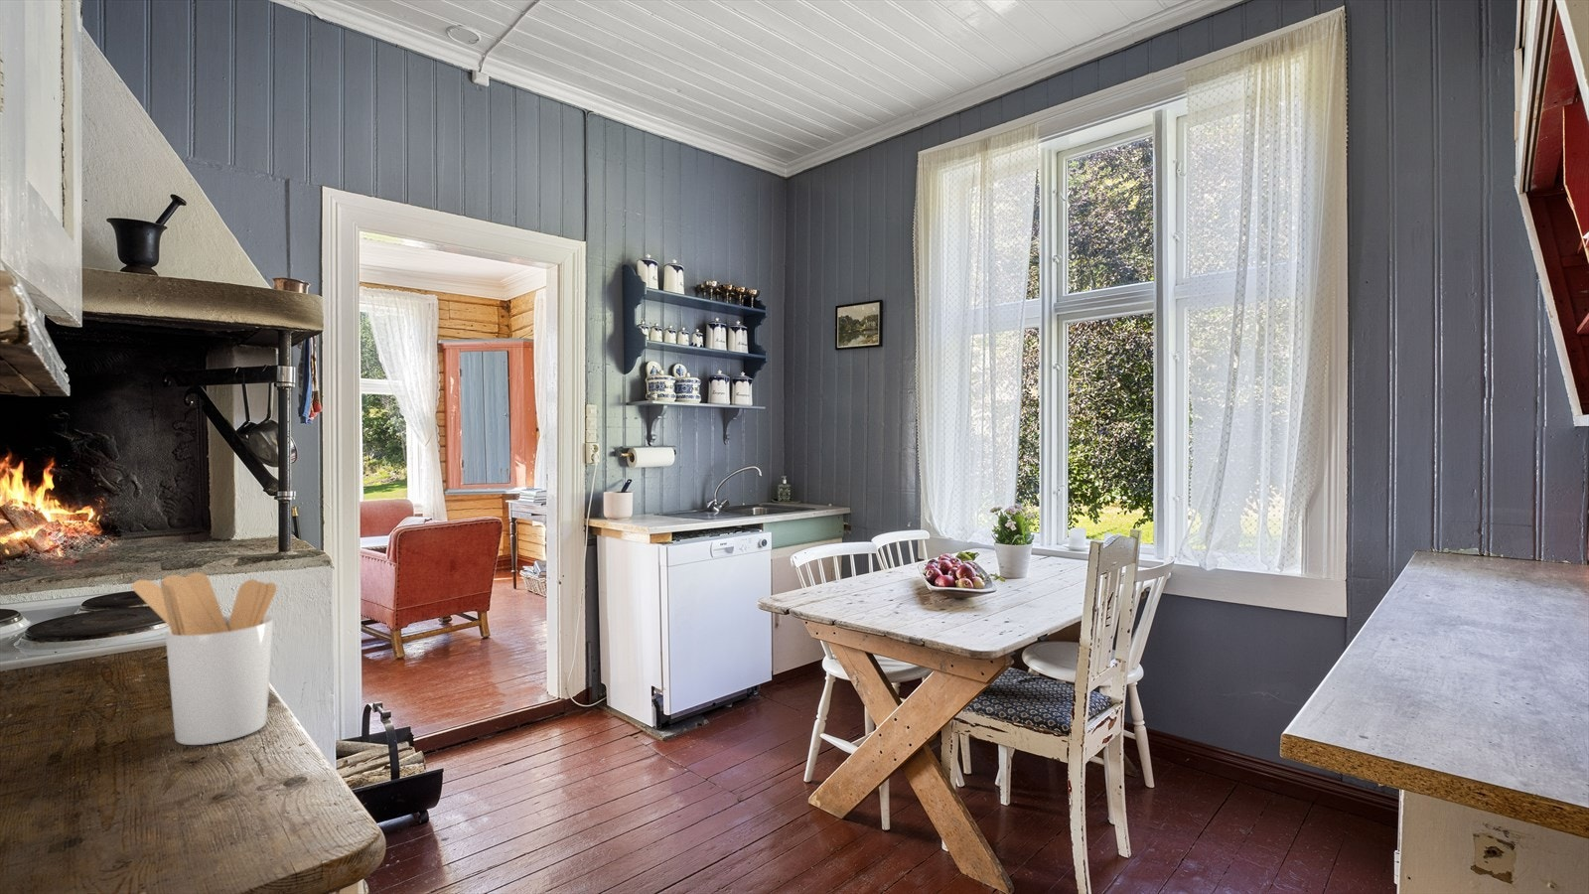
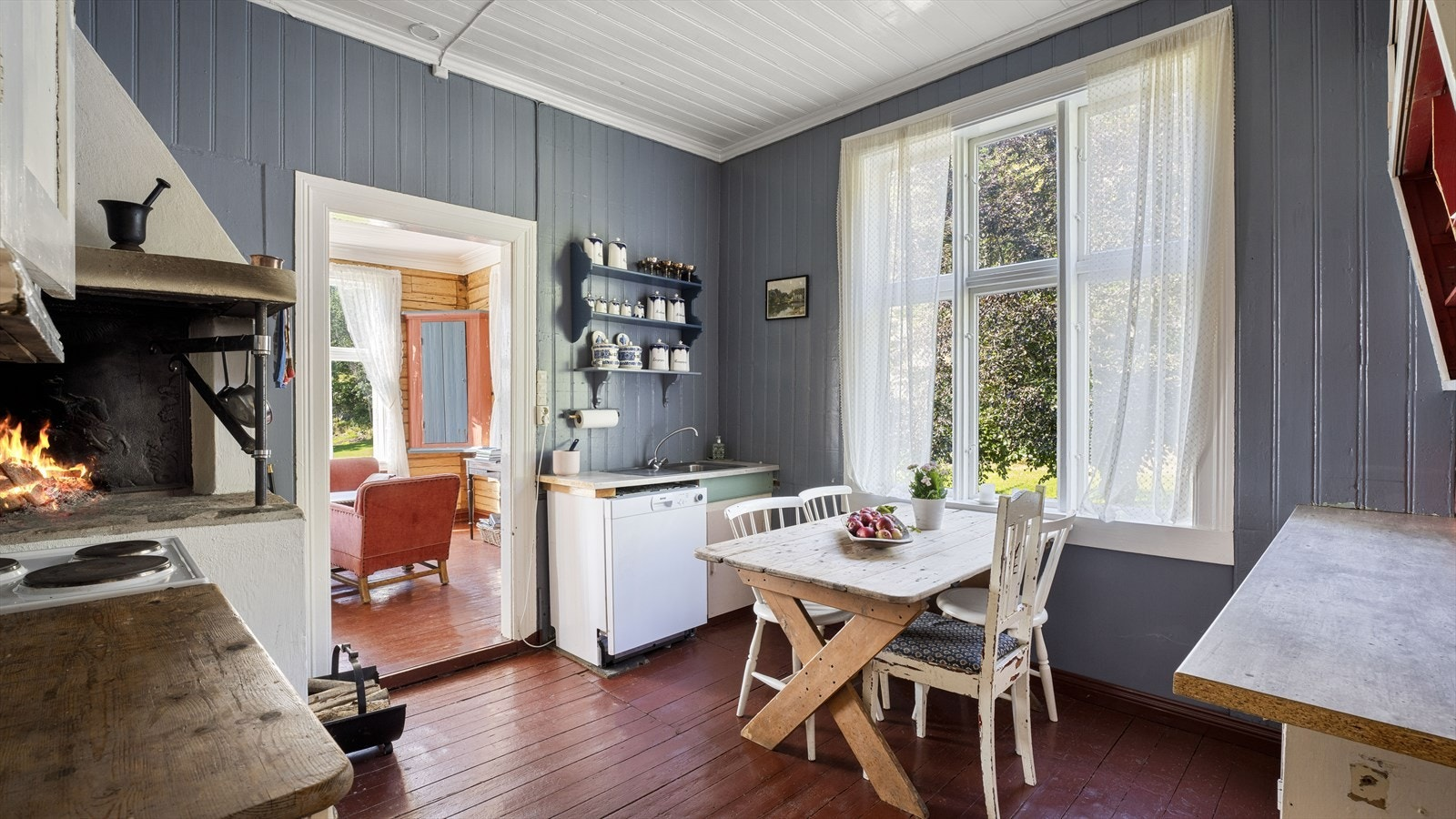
- utensil holder [131,571,278,746]
